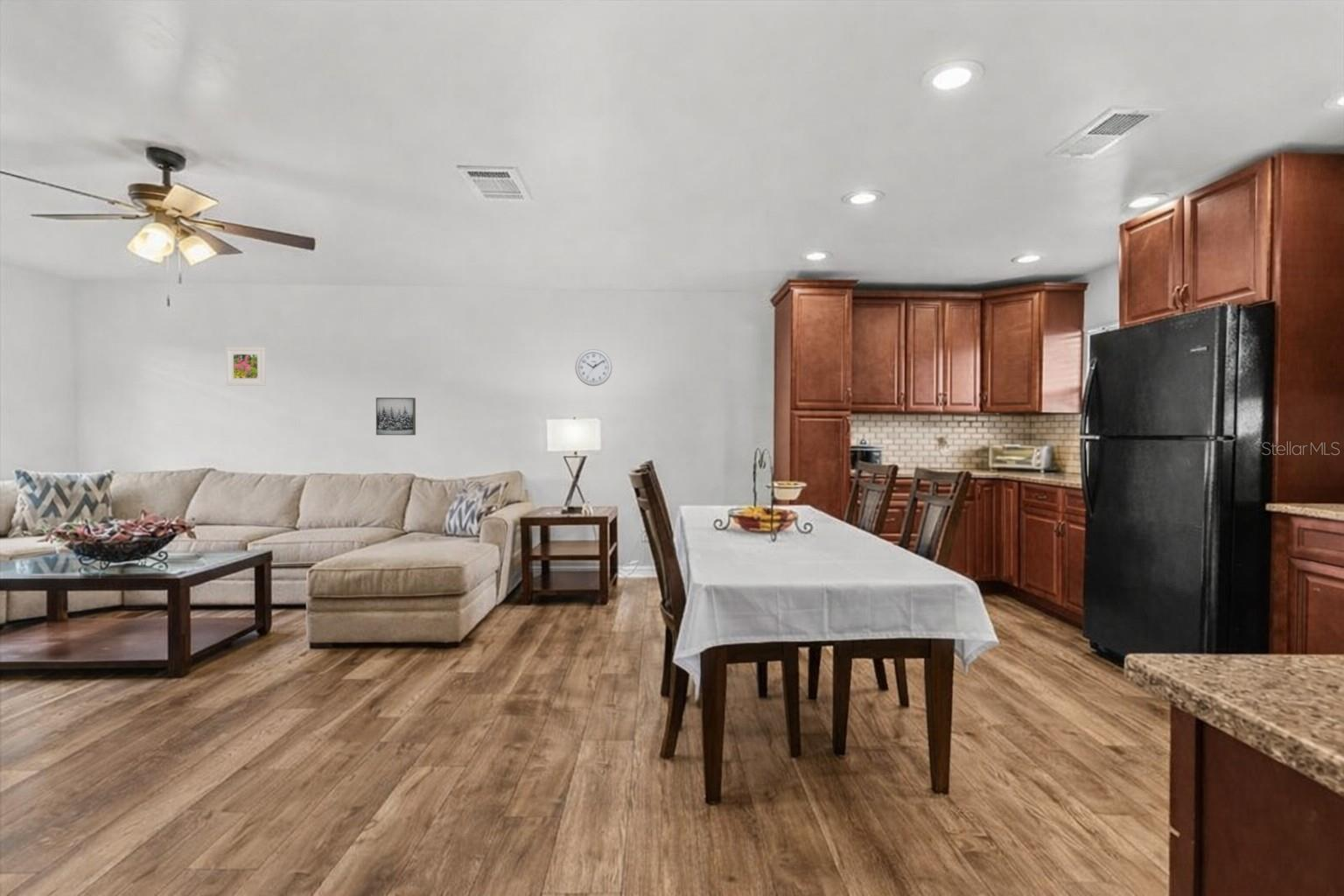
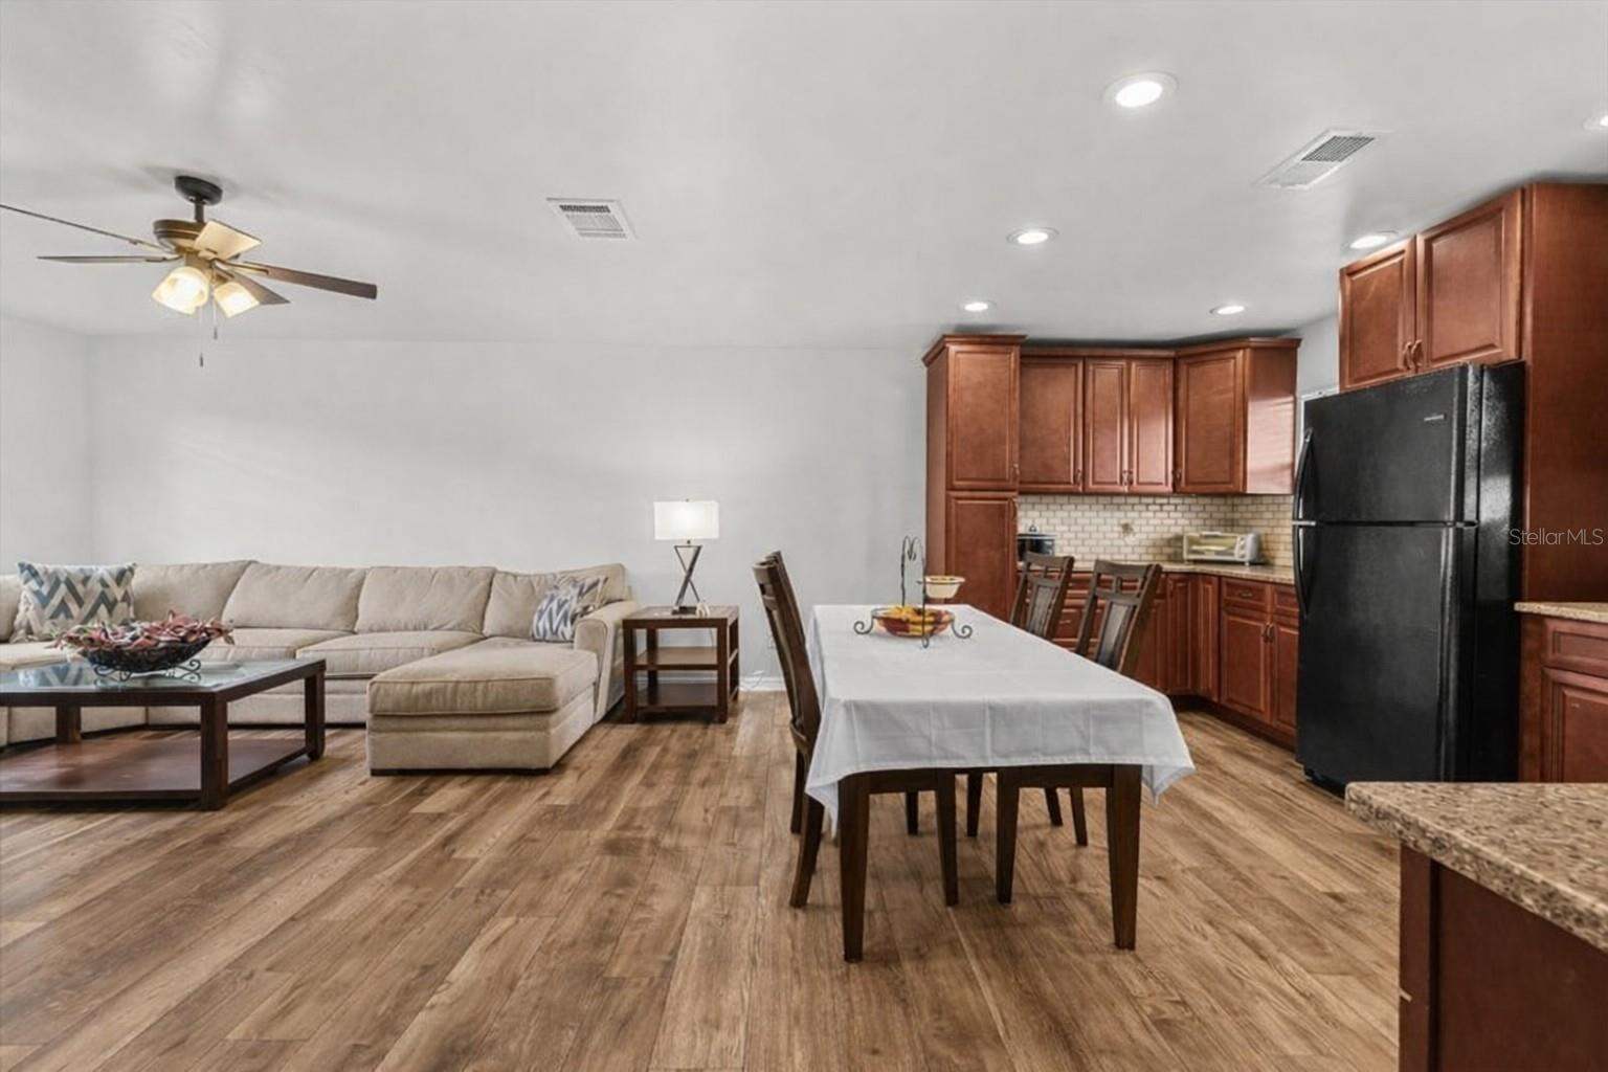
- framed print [225,346,267,387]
- wall clock [574,348,613,387]
- wall art [375,396,416,436]
